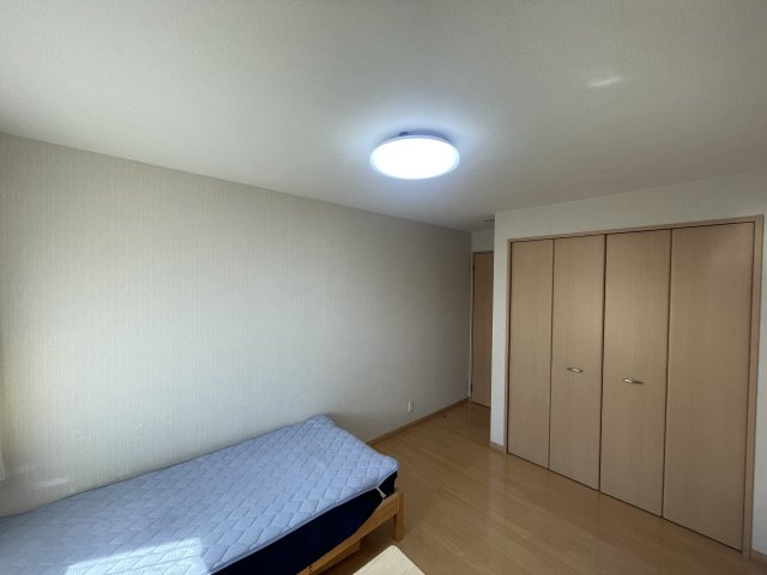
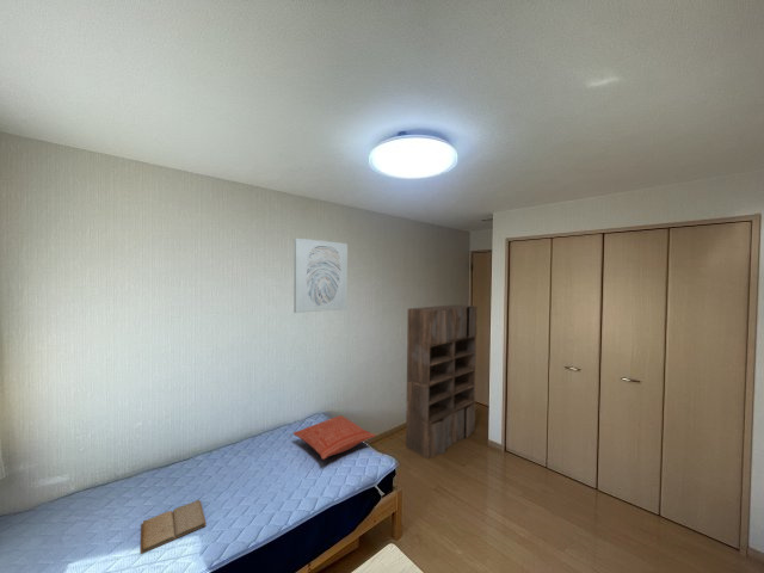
+ bookcase [405,303,479,460]
+ book [140,498,208,555]
+ pillow [292,414,377,461]
+ wall art [292,238,349,314]
